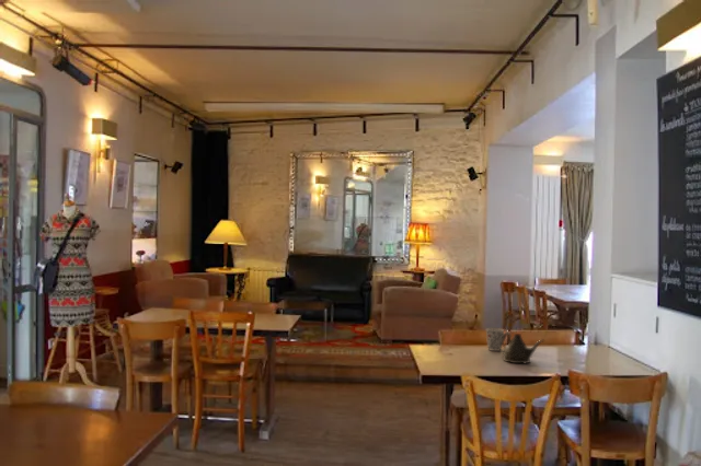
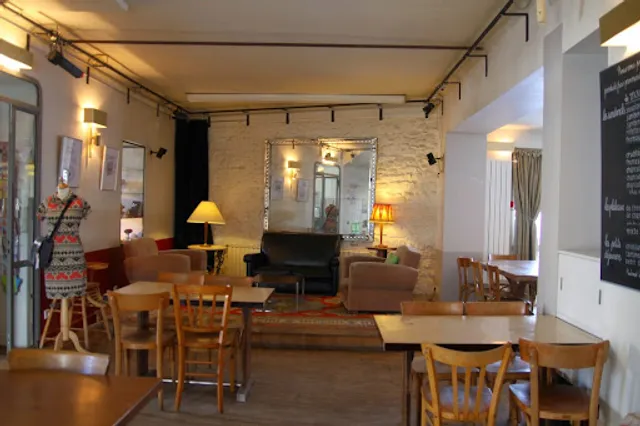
- teapot [502,331,545,364]
- cup [485,327,505,352]
